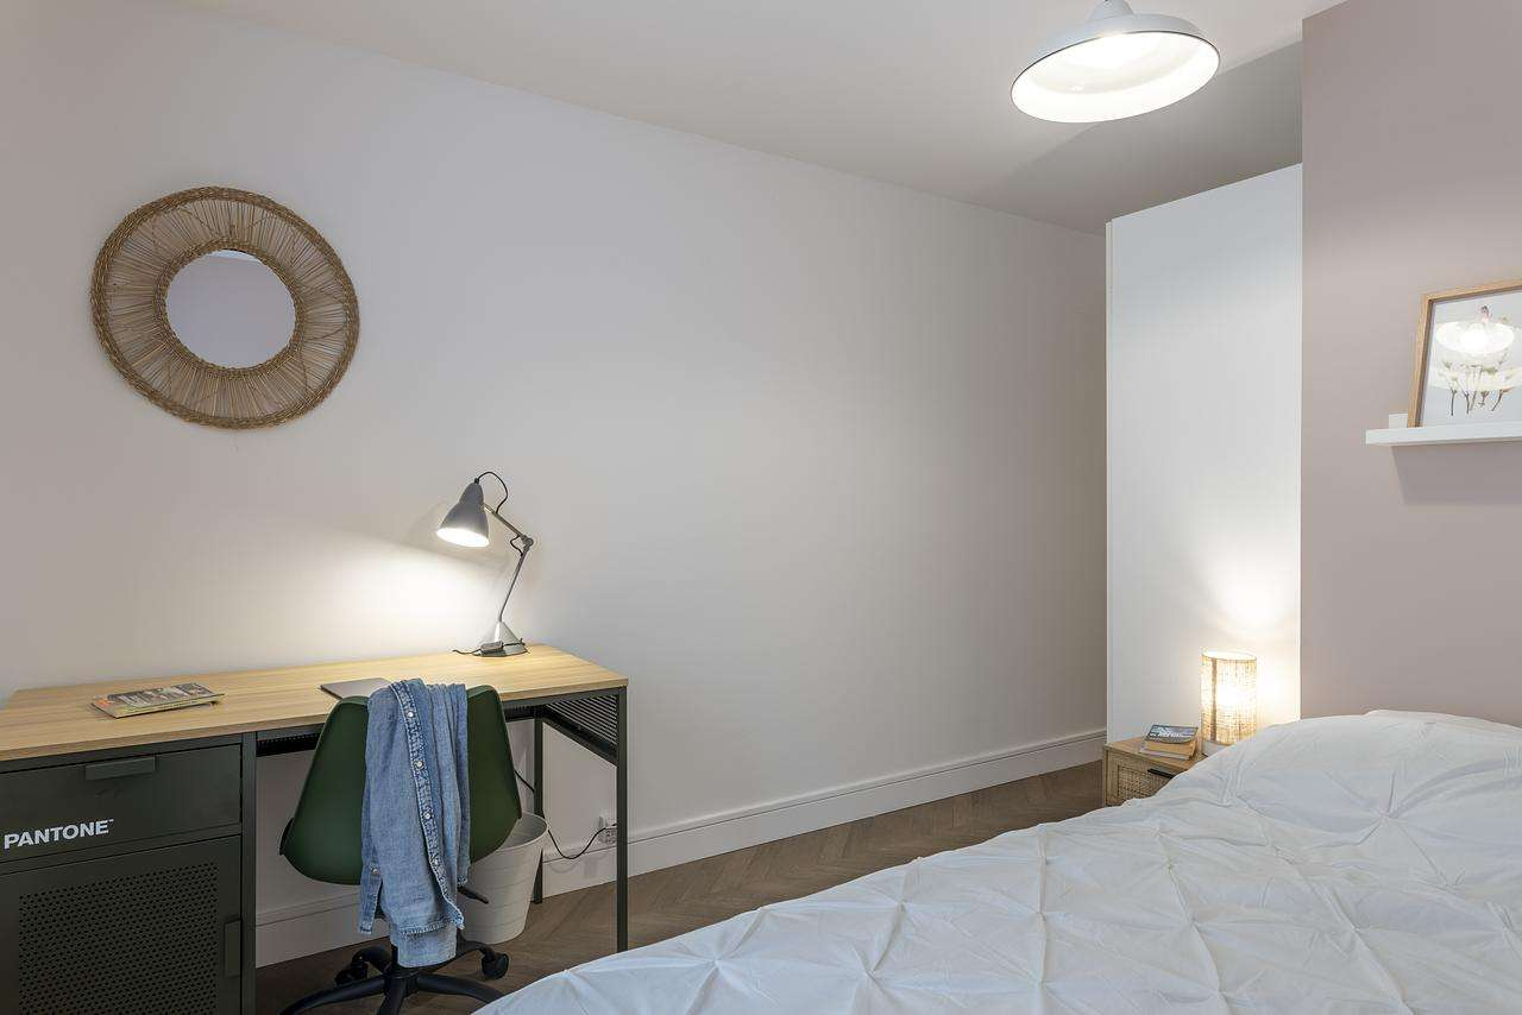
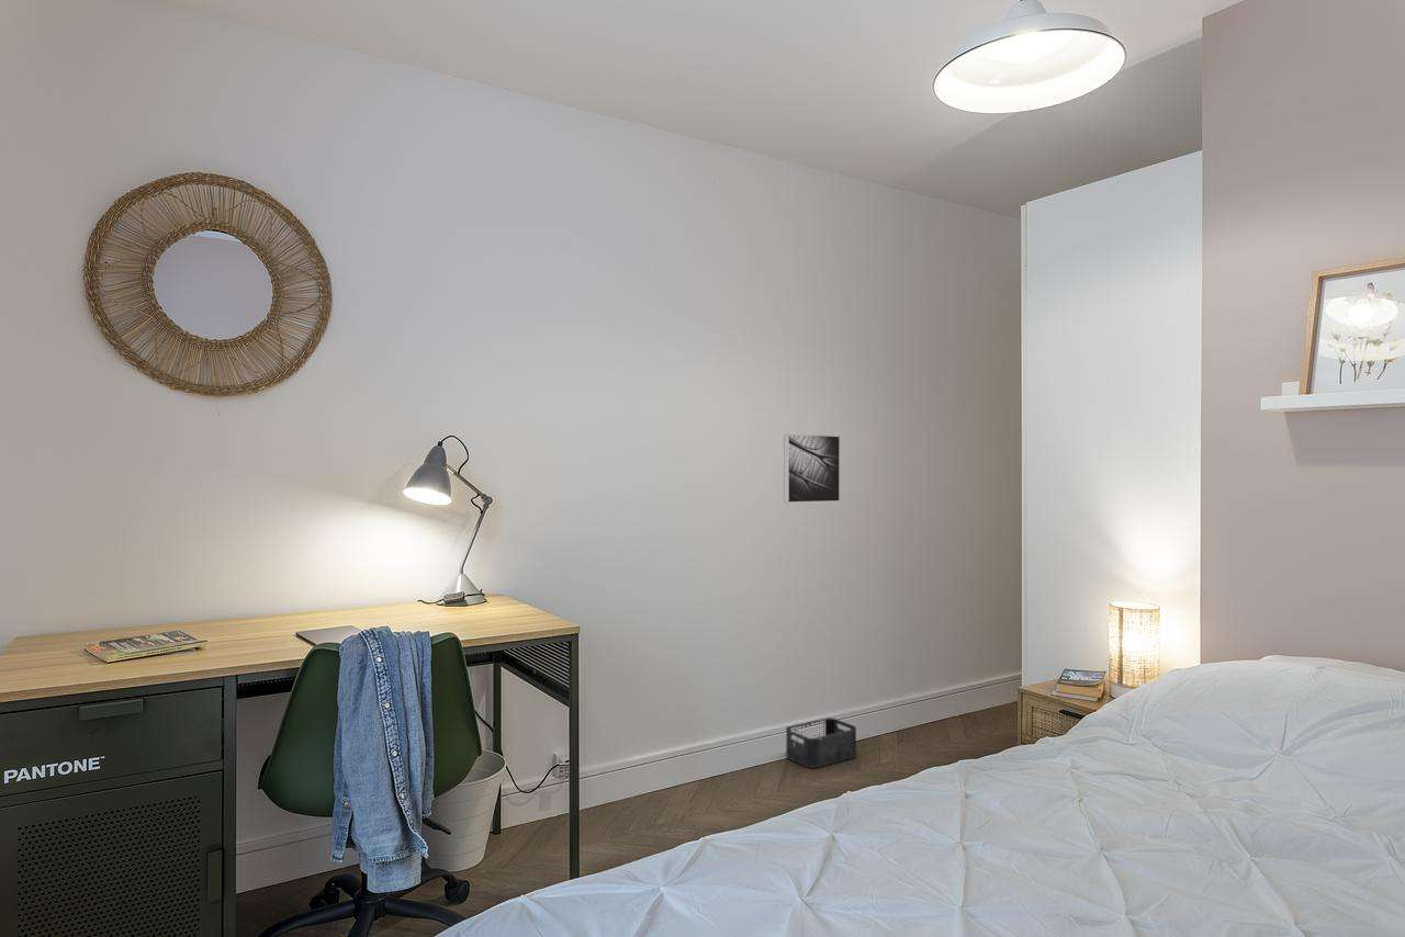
+ storage bin [785,716,857,769]
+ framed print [783,433,841,504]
